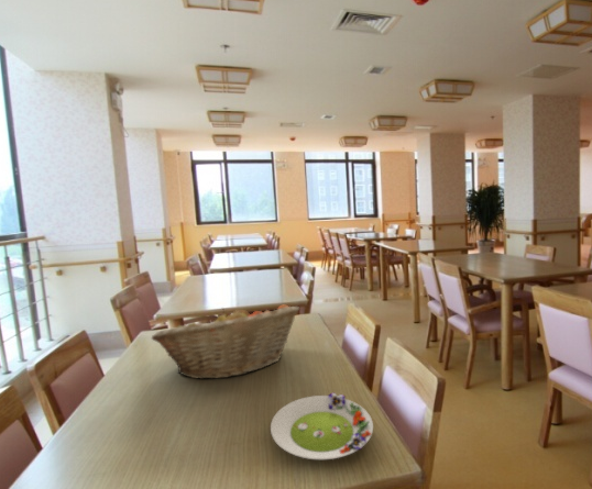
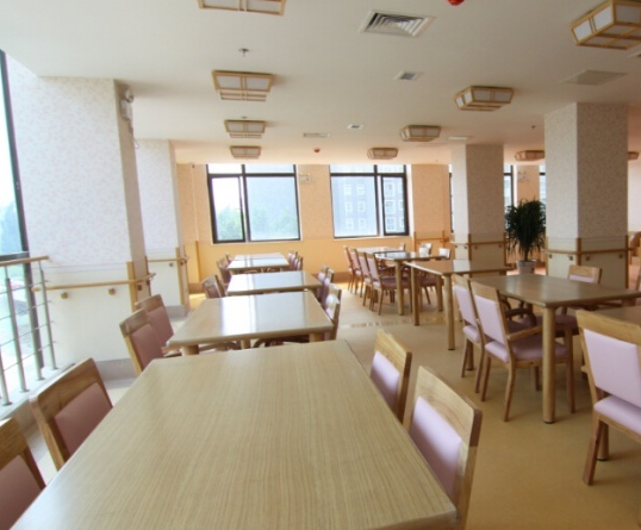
- salad plate [270,392,374,460]
- fruit basket [151,304,300,380]
